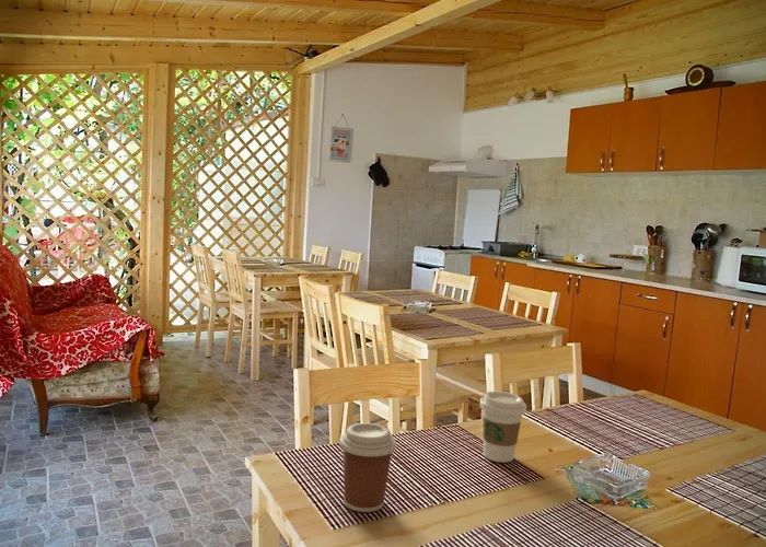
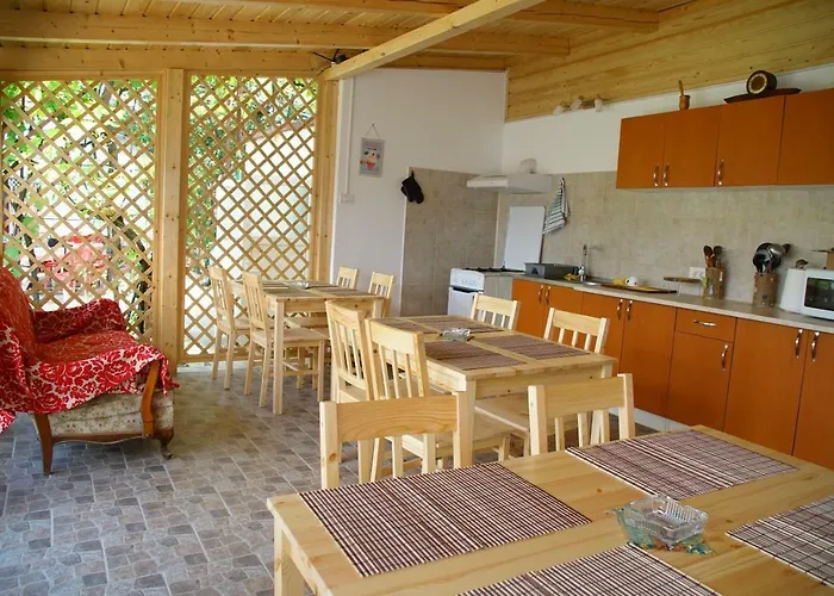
- coffee cup [338,422,397,513]
- coffee cup [479,391,527,464]
